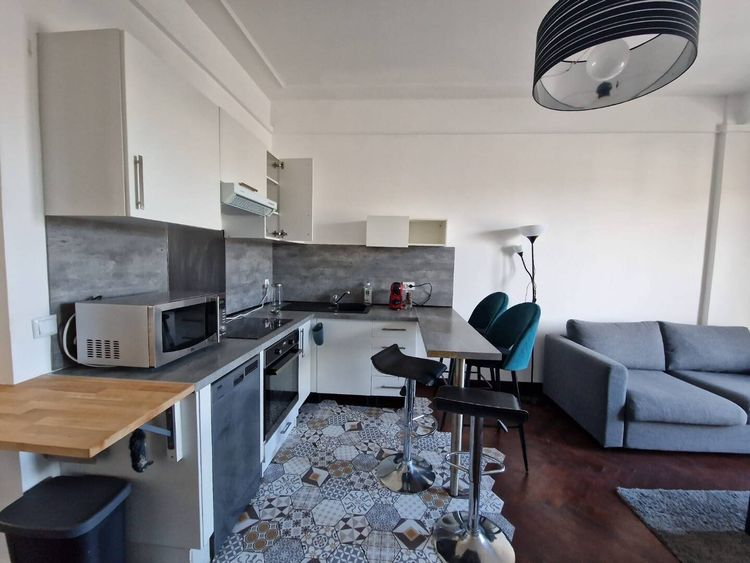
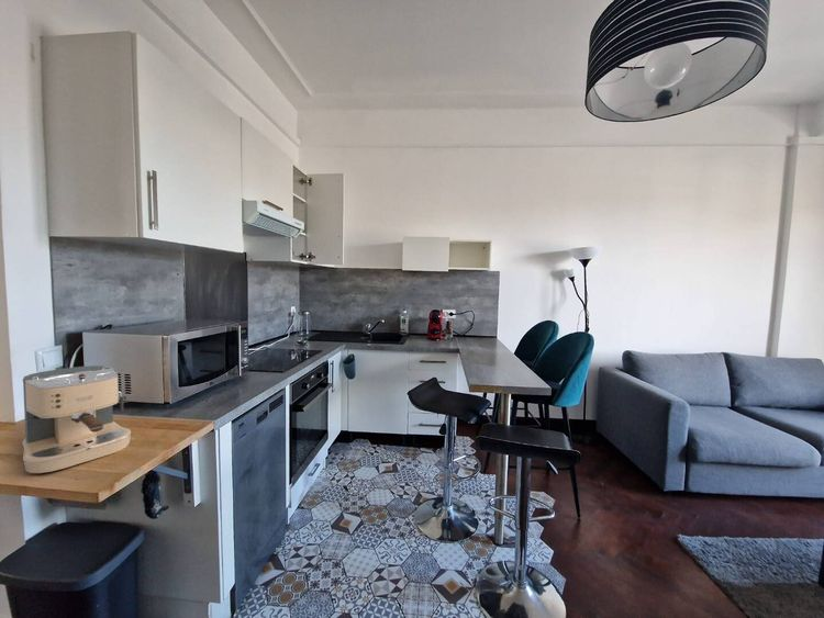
+ coffee maker [21,364,132,474]
